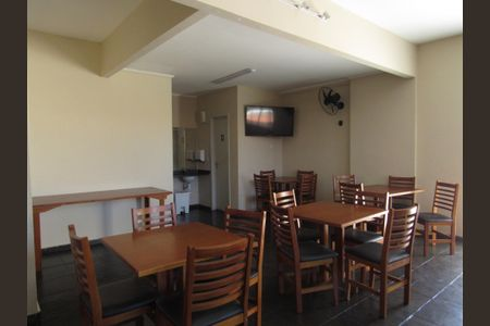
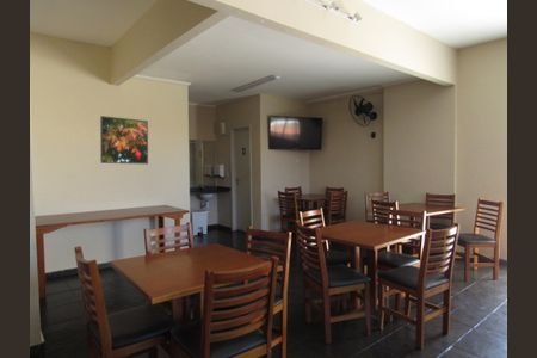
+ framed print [99,115,149,166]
